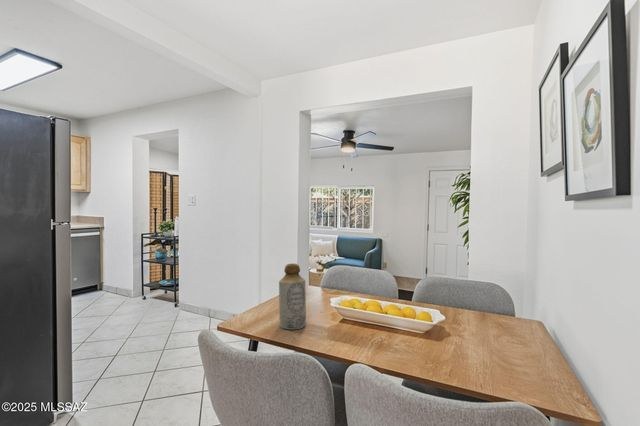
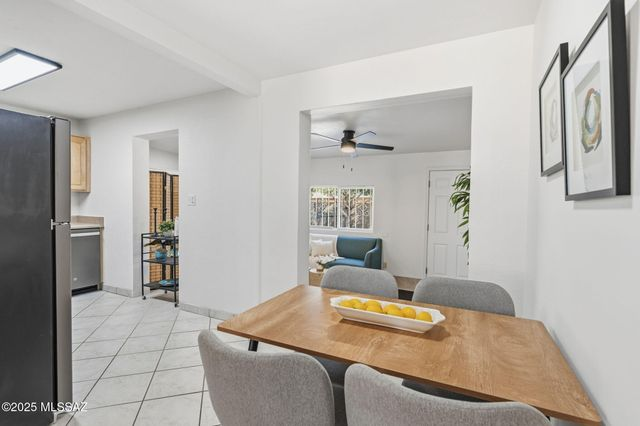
- bottle [278,263,307,331]
